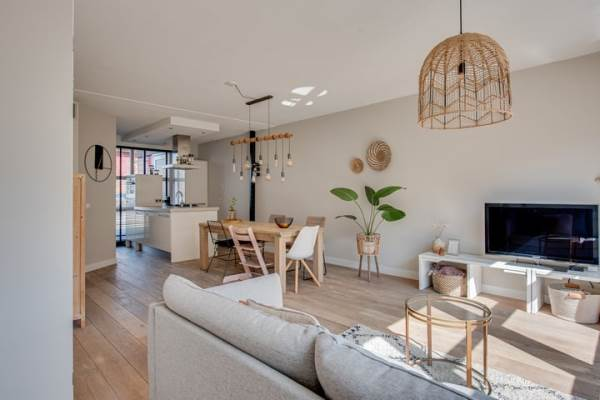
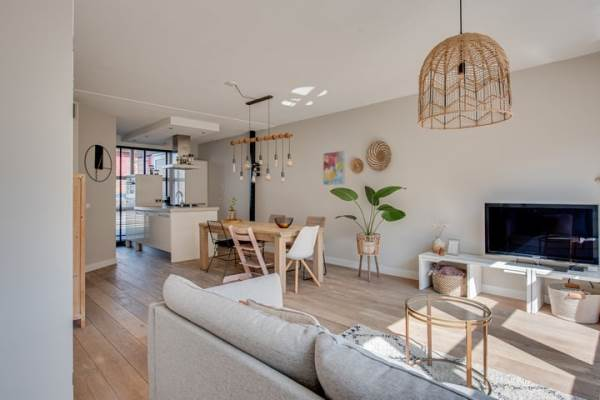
+ wall art [322,149,346,186]
